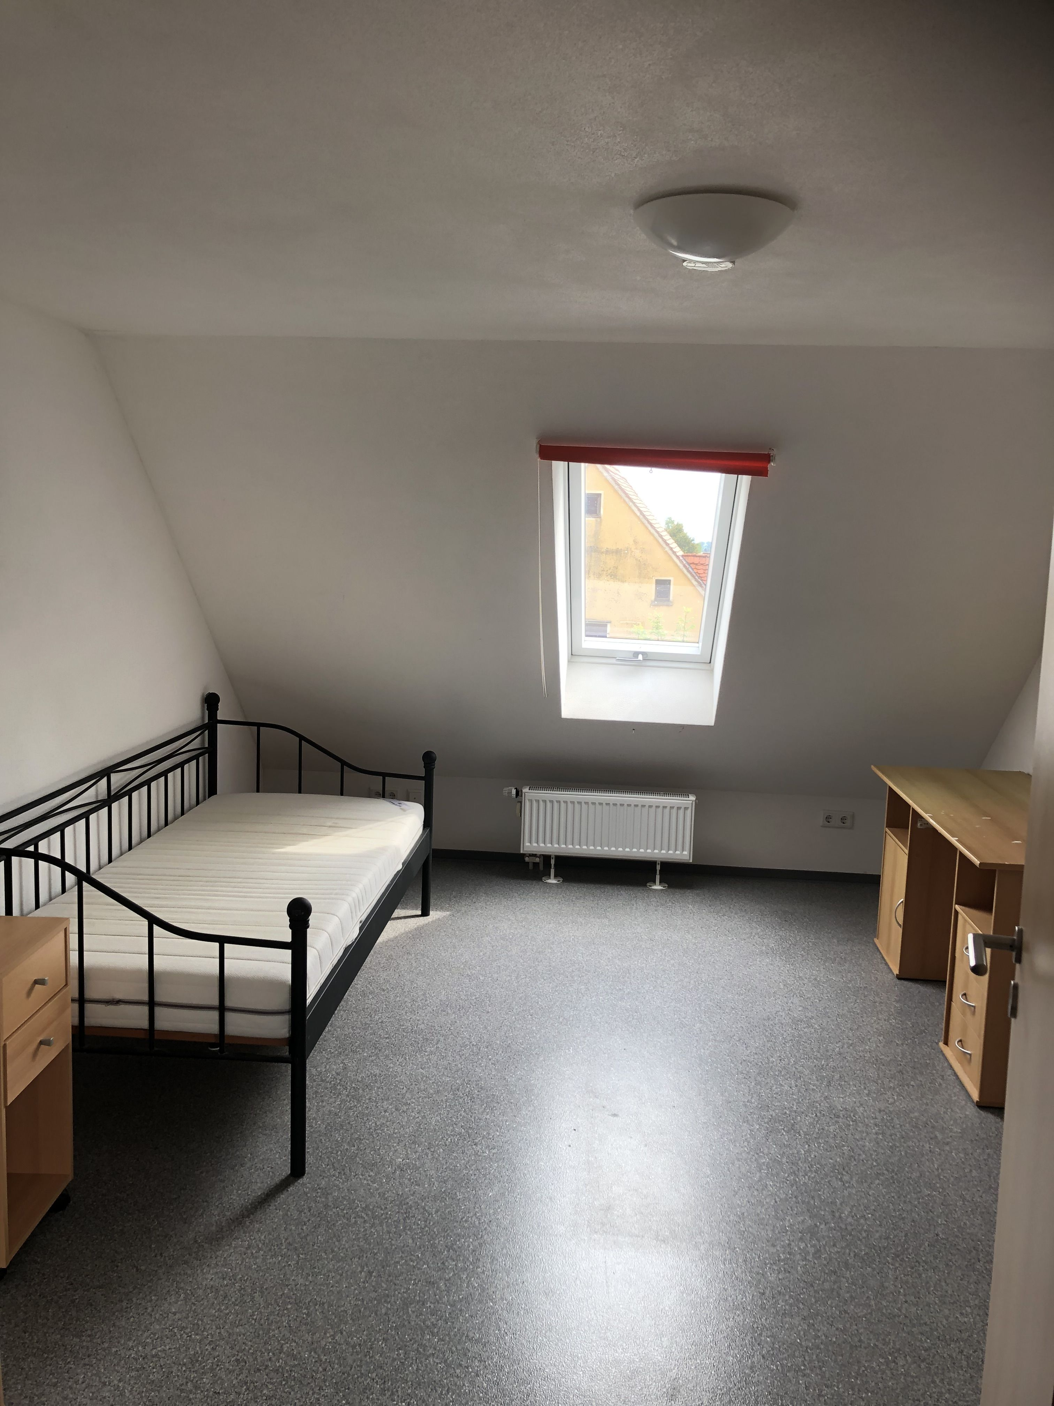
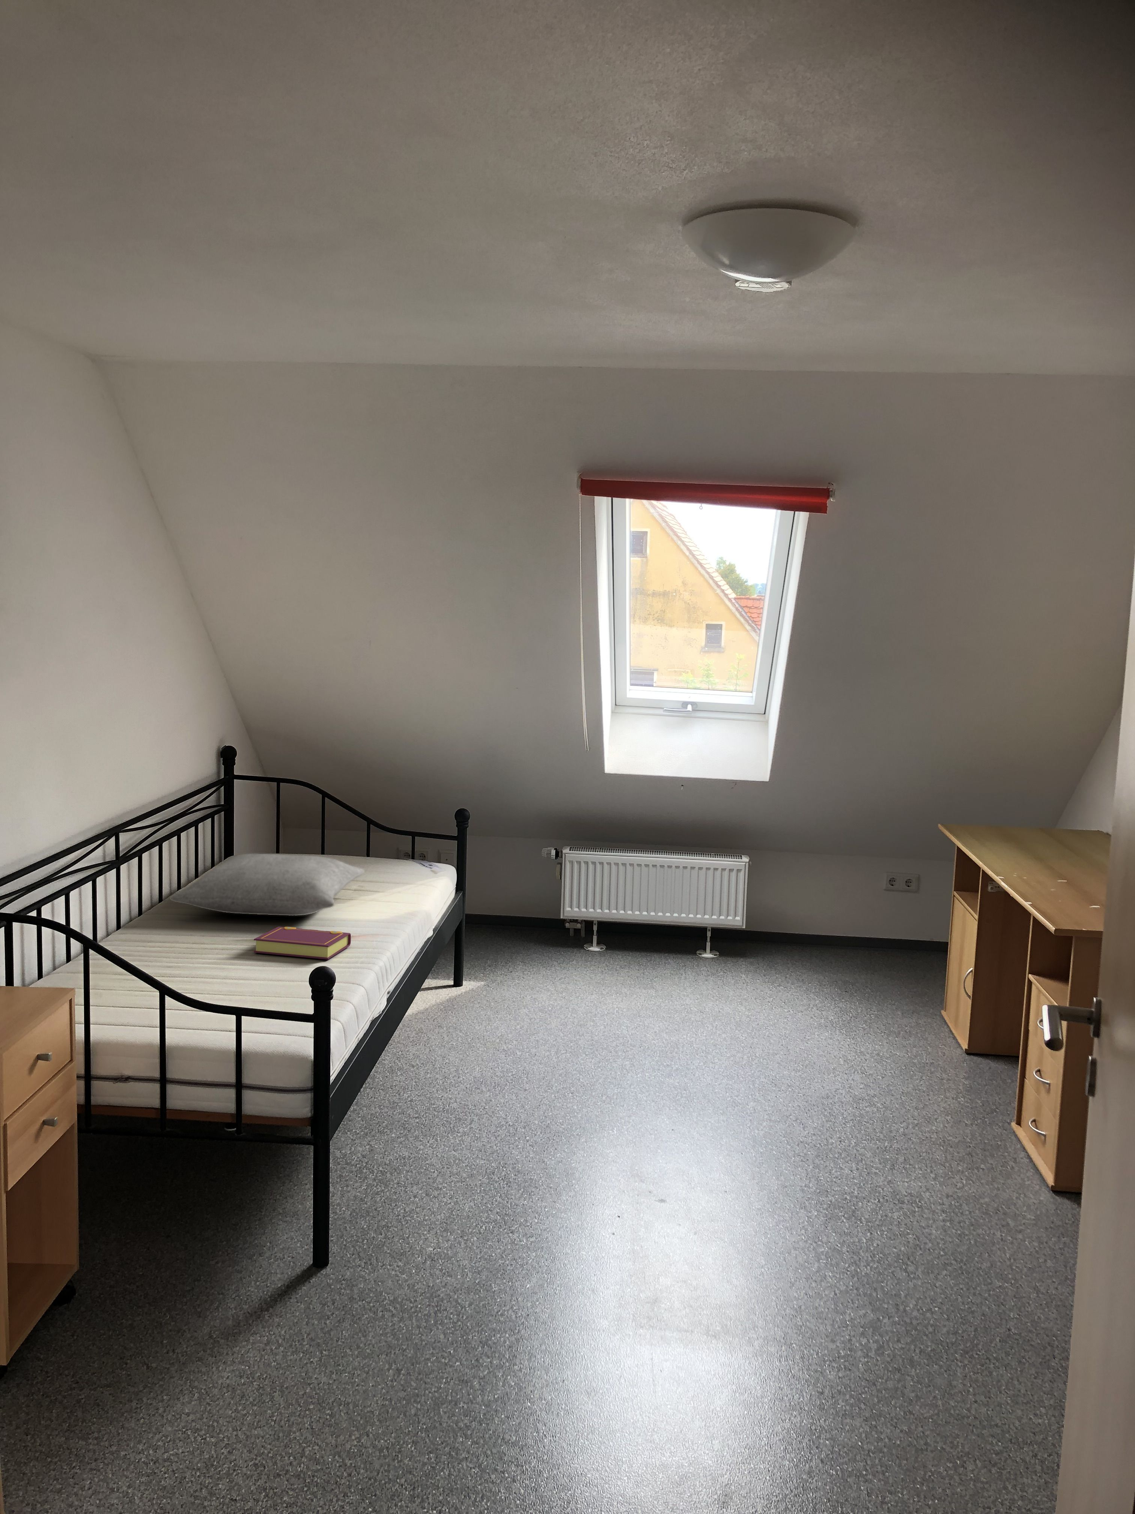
+ book [254,926,352,960]
+ pillow [169,854,365,917]
